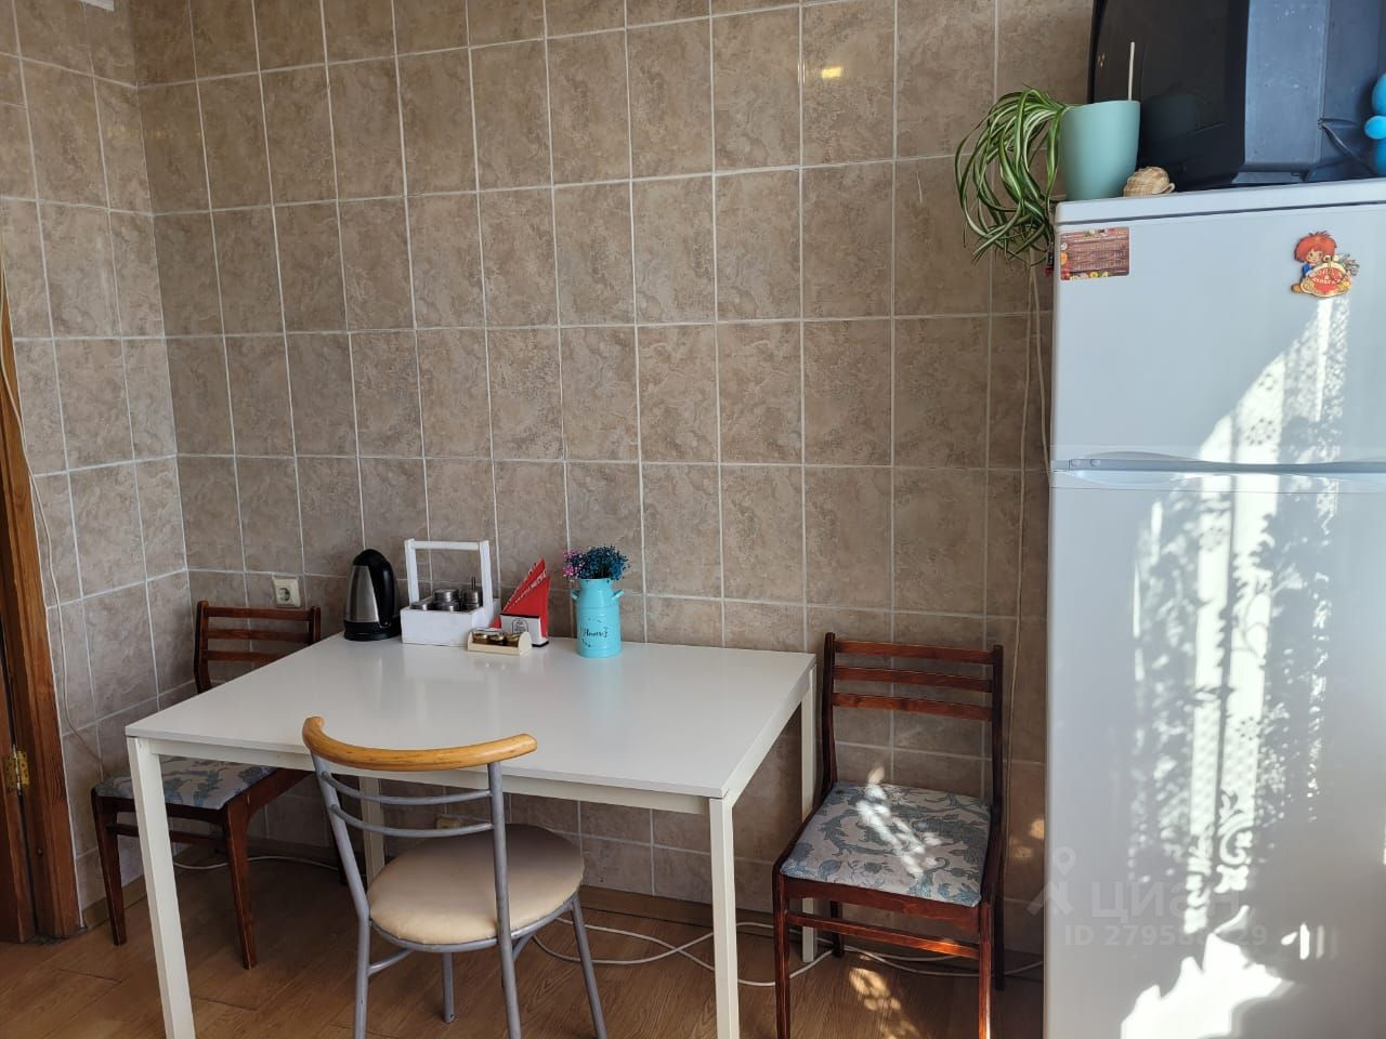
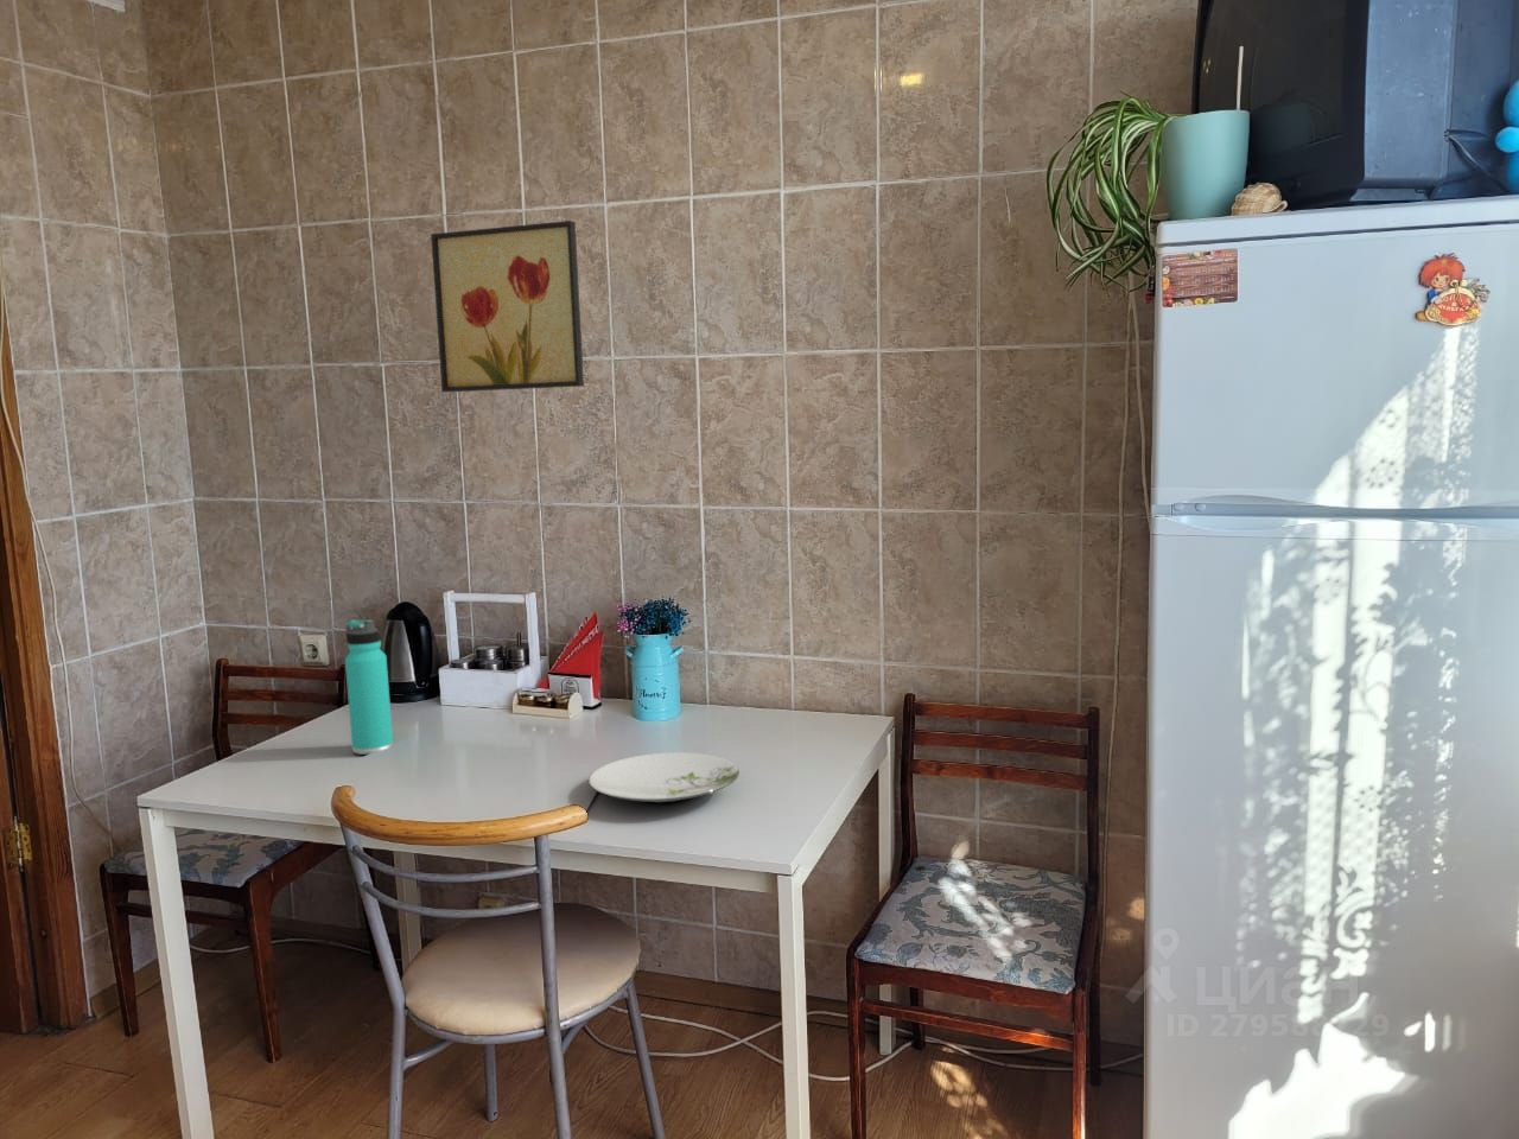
+ wall art [429,219,585,392]
+ plate [587,751,740,804]
+ thermos bottle [344,619,394,756]
